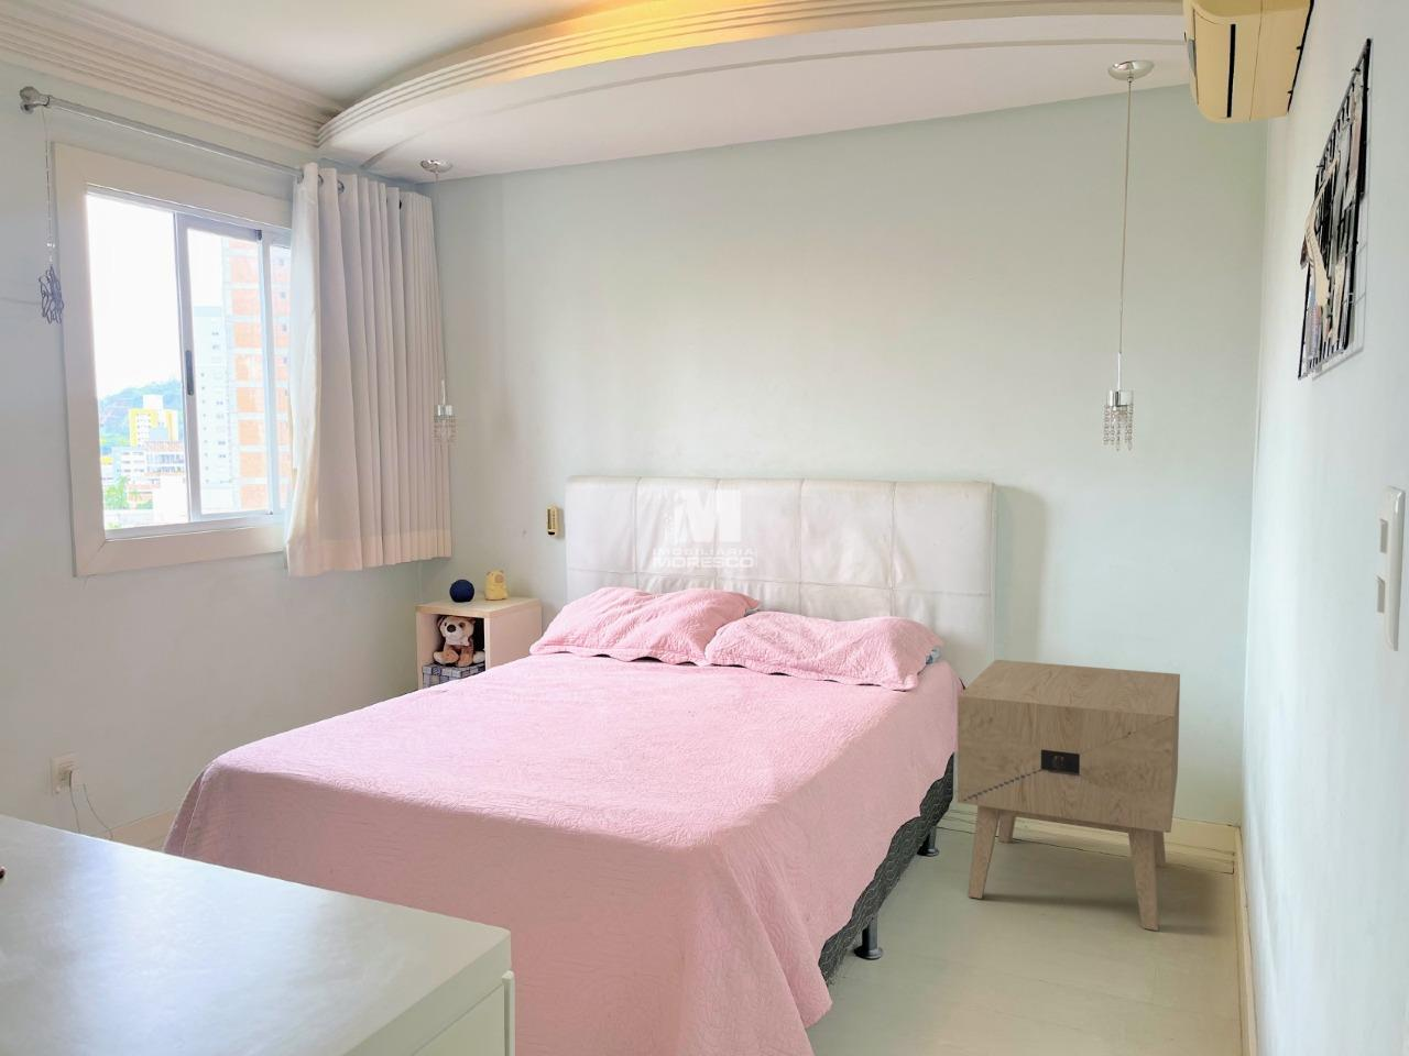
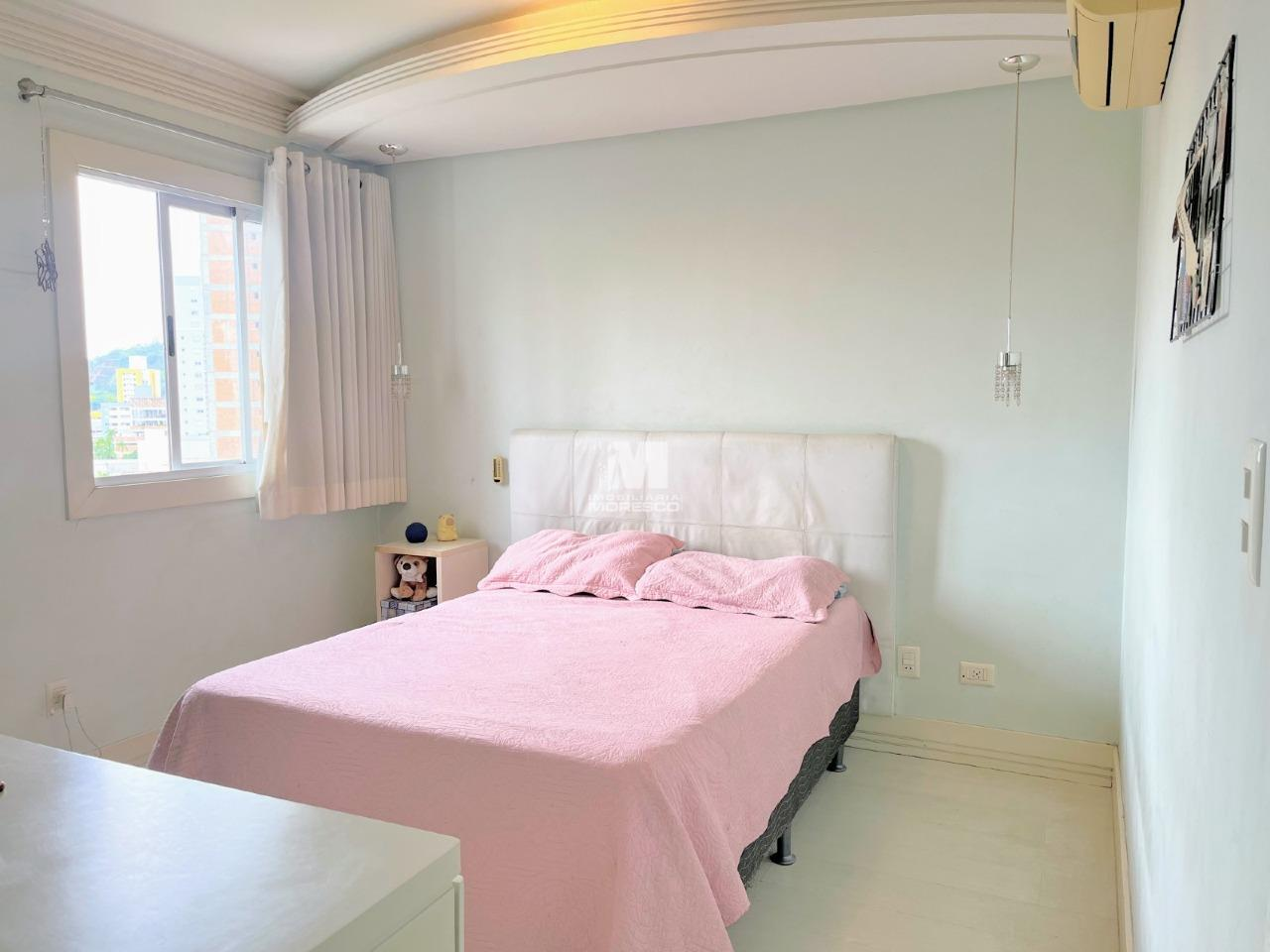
- nightstand [956,659,1182,932]
